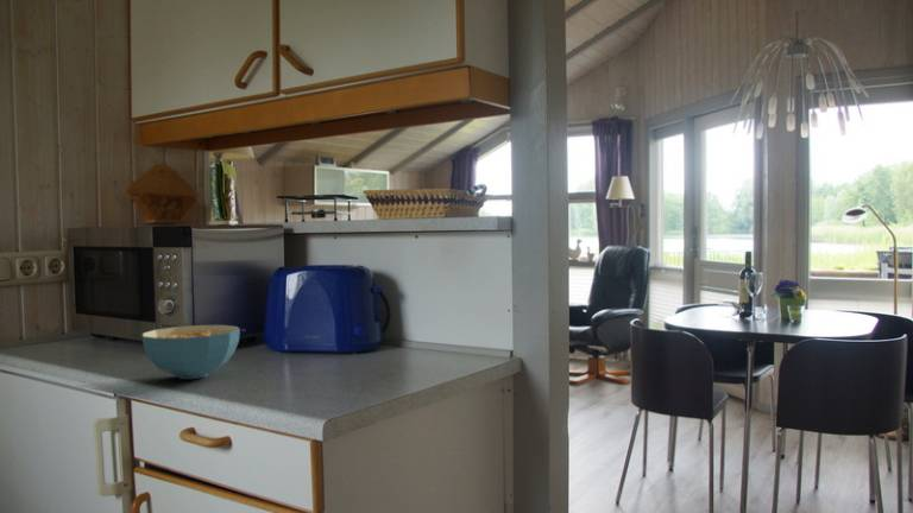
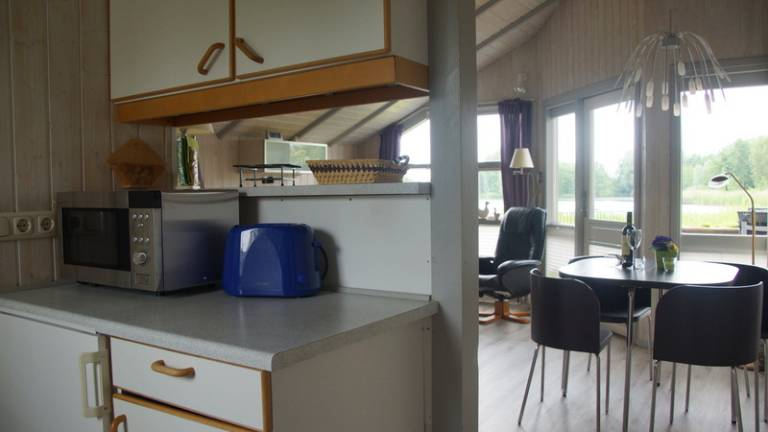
- cereal bowl [141,324,241,380]
